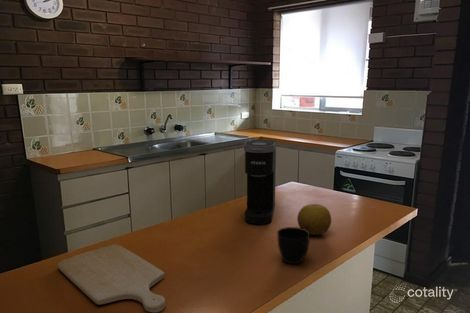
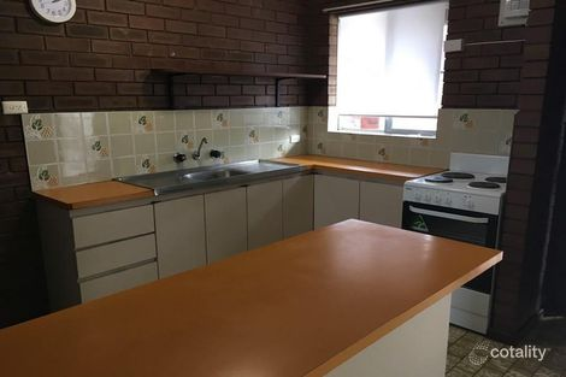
- cup [276,226,311,265]
- fruit [296,203,332,236]
- coffee maker [243,138,277,225]
- chopping board [57,244,166,313]
